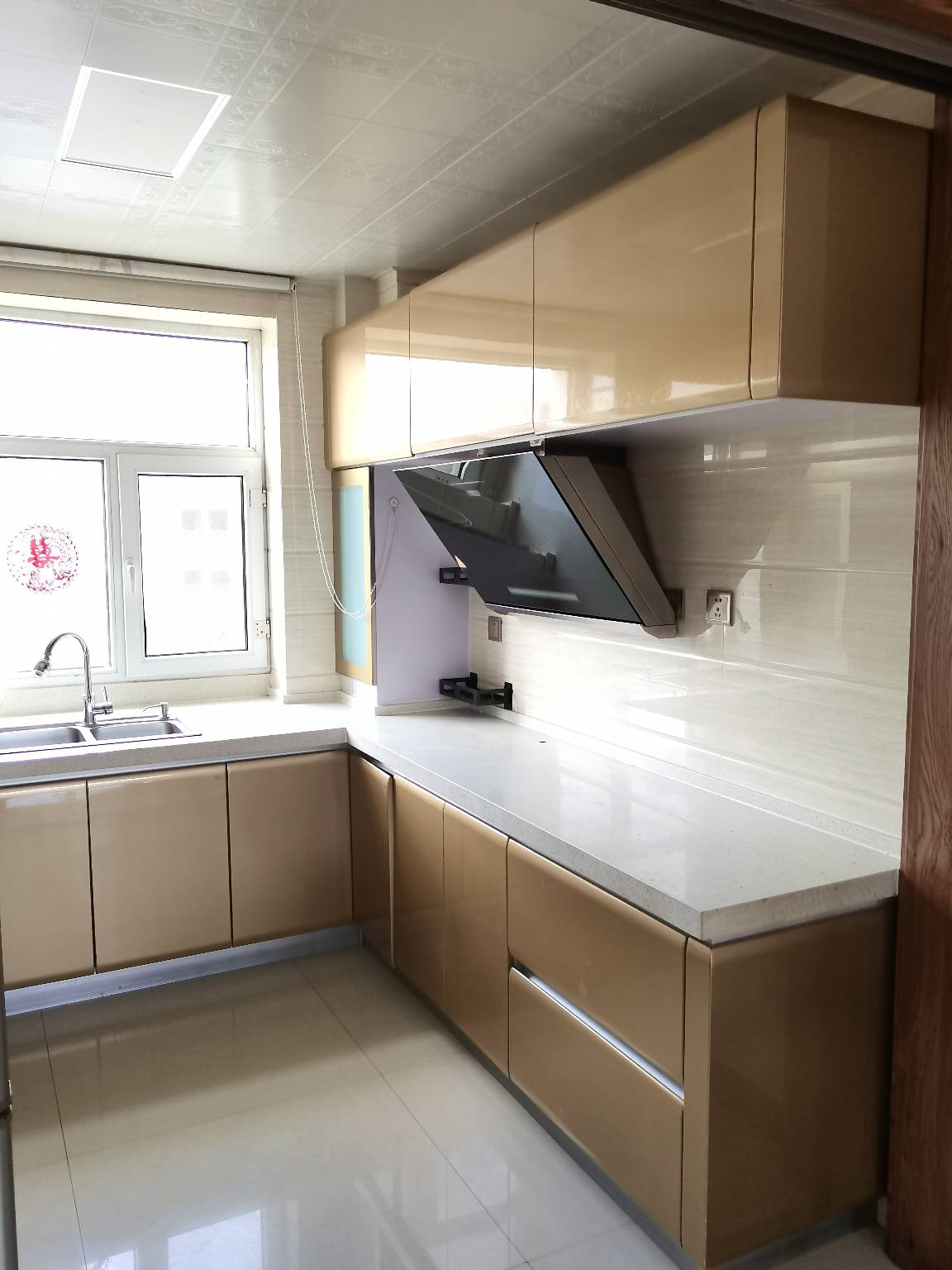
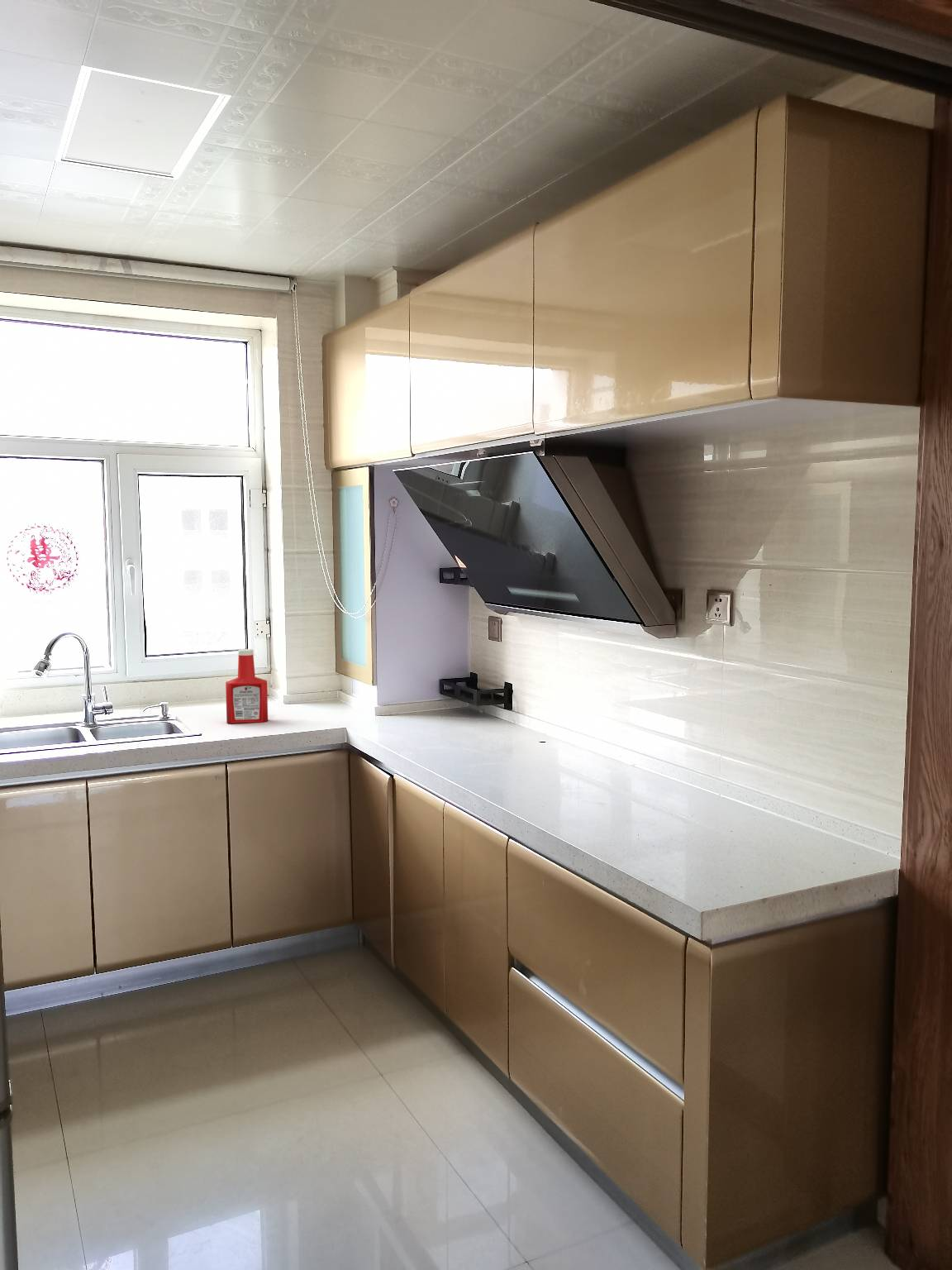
+ soap bottle [225,648,269,724]
